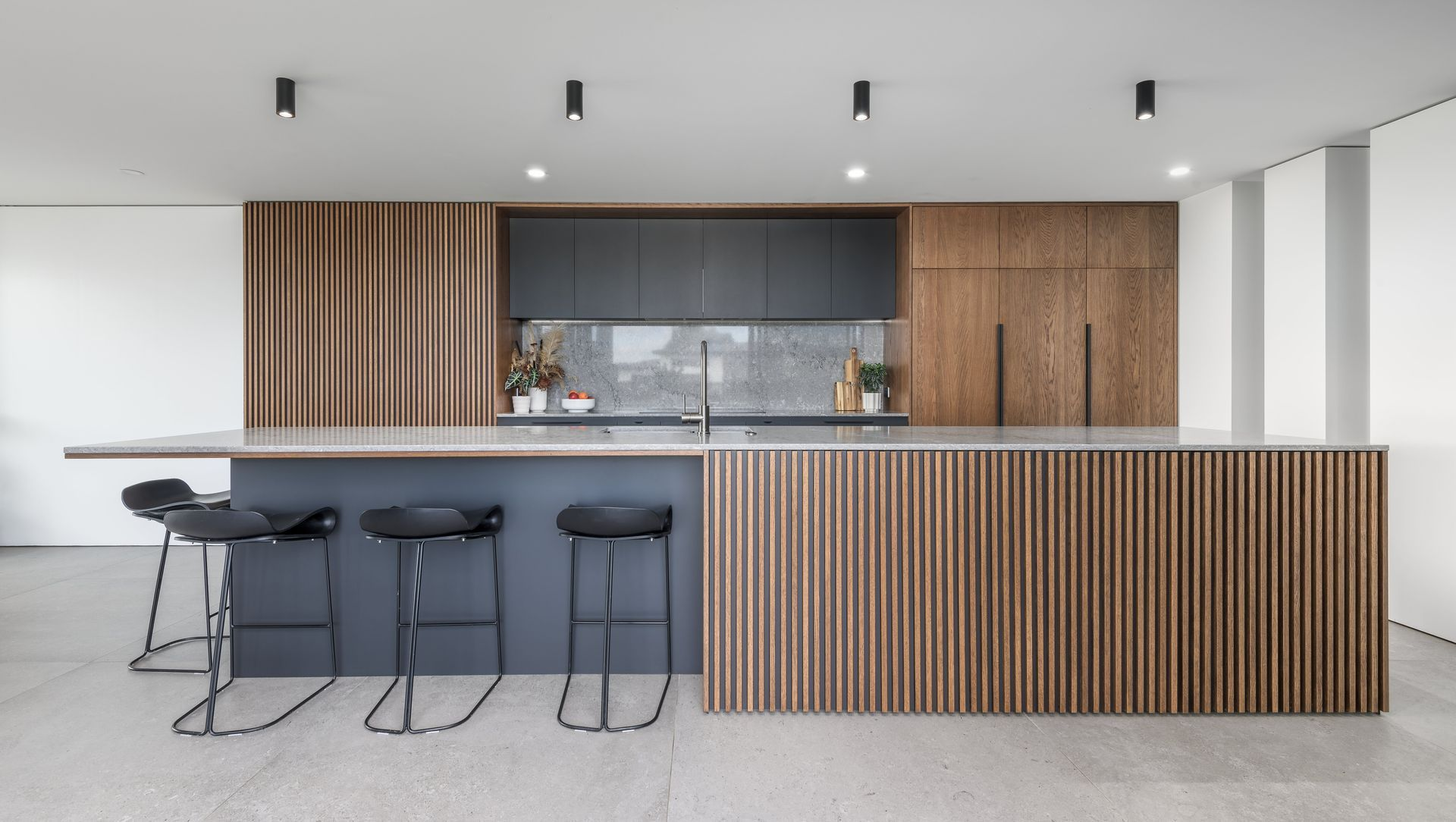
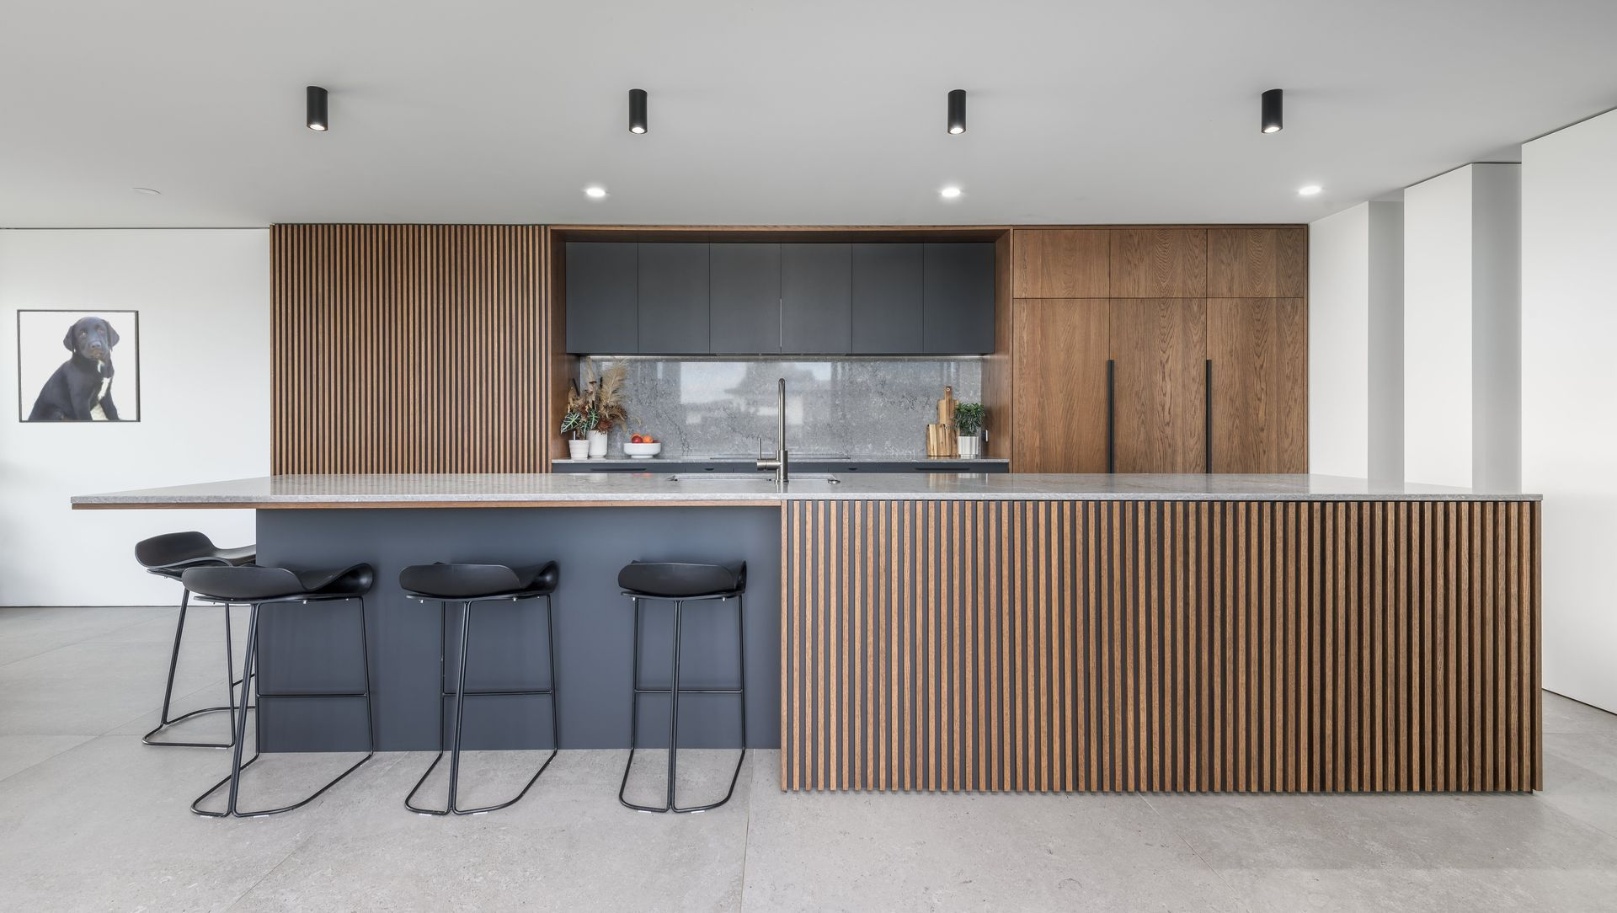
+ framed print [16,309,141,423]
